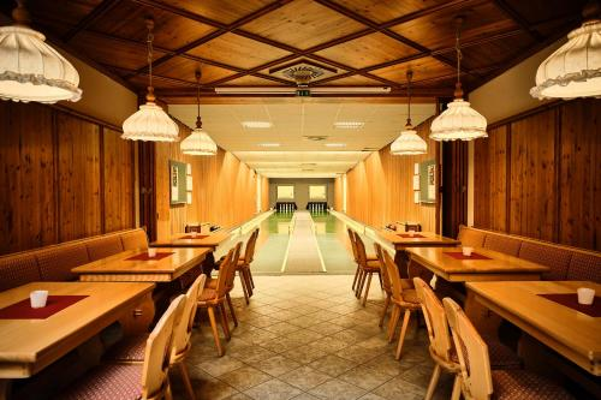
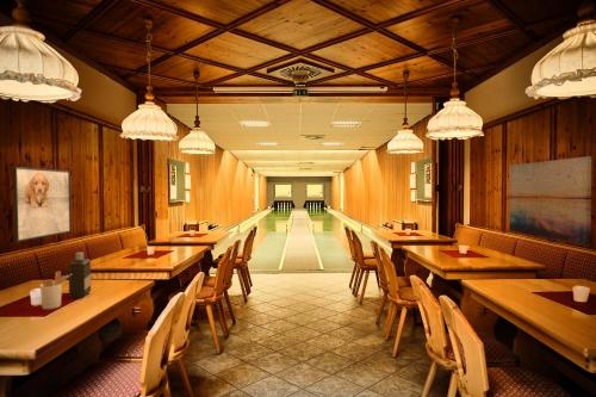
+ utensil holder [39,269,72,310]
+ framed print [12,166,73,243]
+ bottle [68,252,92,300]
+ wall art [508,155,592,247]
